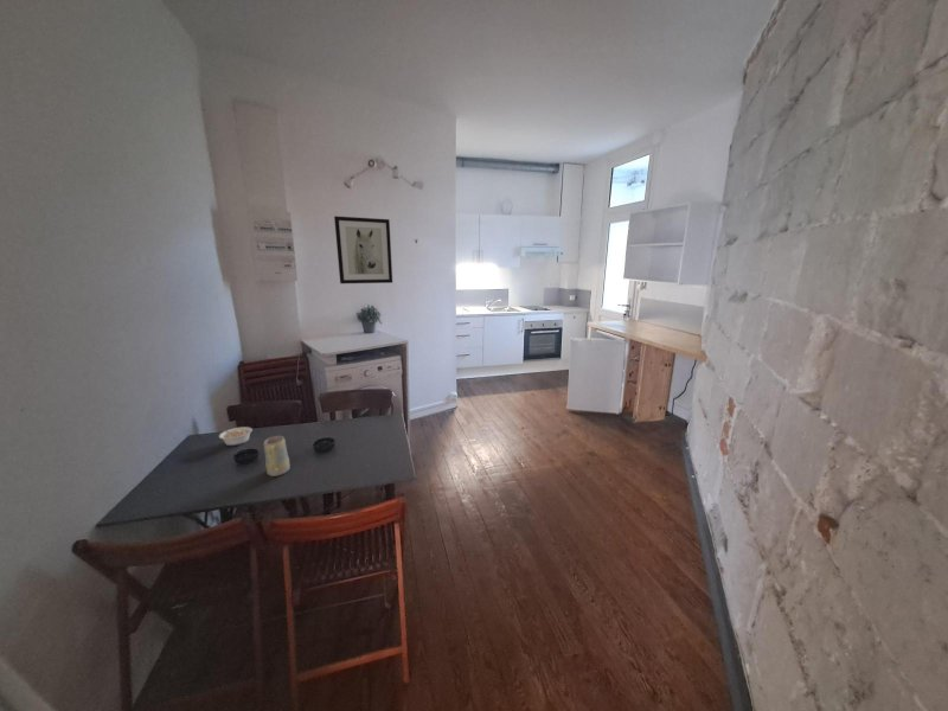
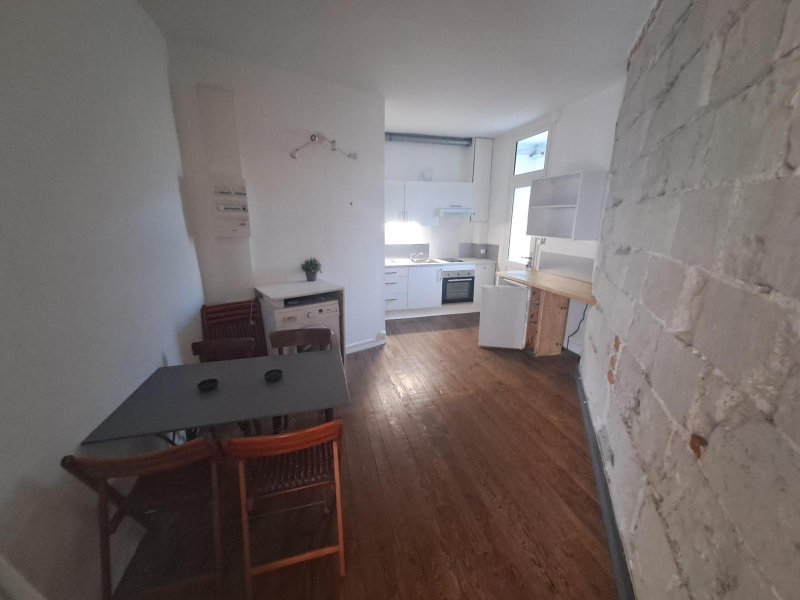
- mug [263,435,292,478]
- wall art [333,214,393,284]
- legume [218,425,254,447]
